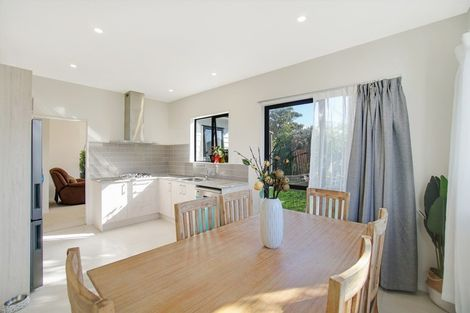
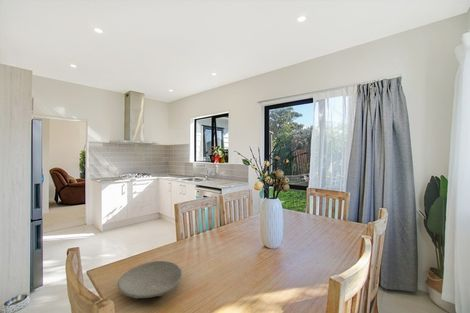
+ bowl [117,260,183,300]
